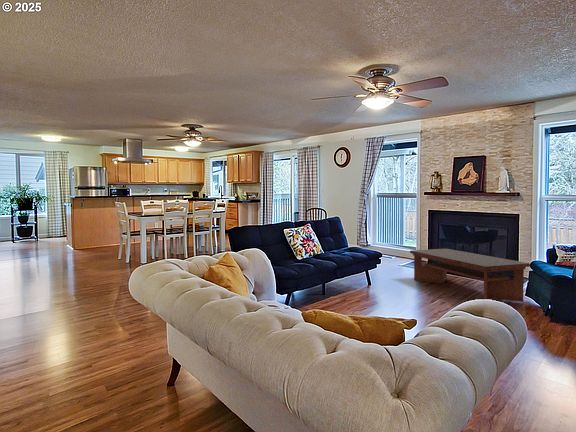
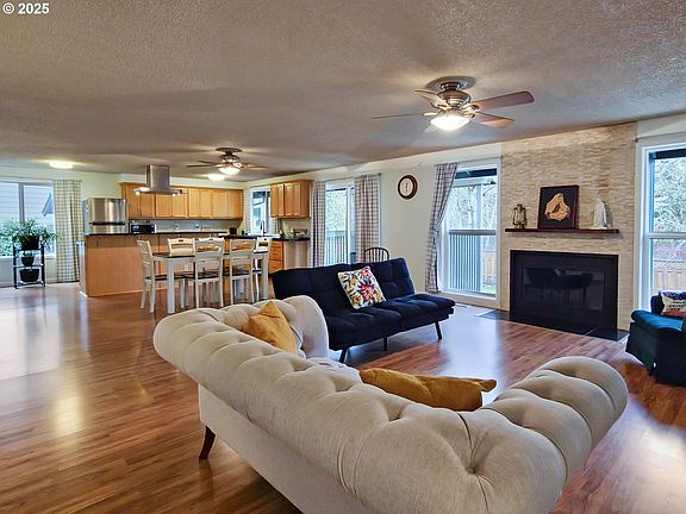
- coffee table [409,248,531,303]
